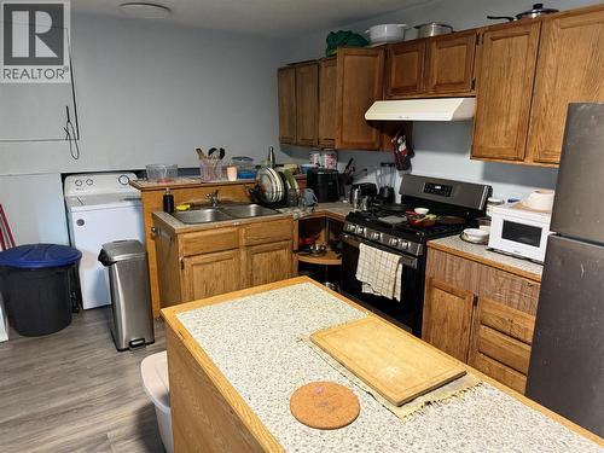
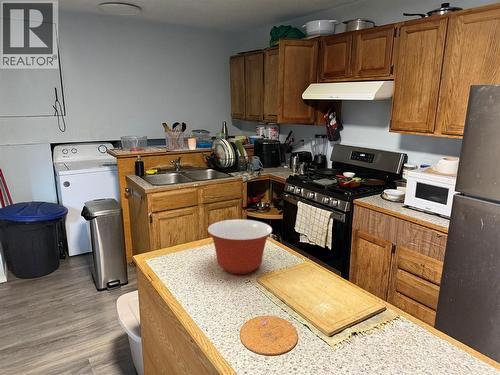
+ mixing bowl [206,219,273,275]
